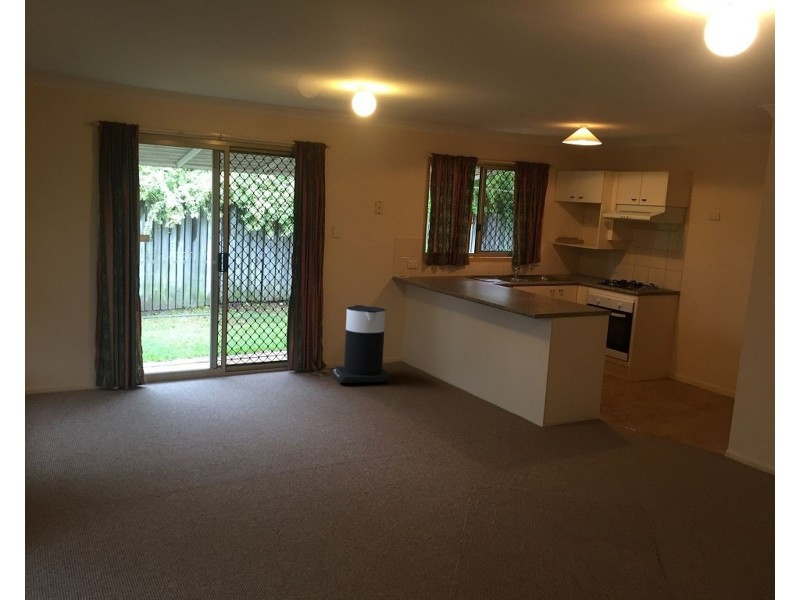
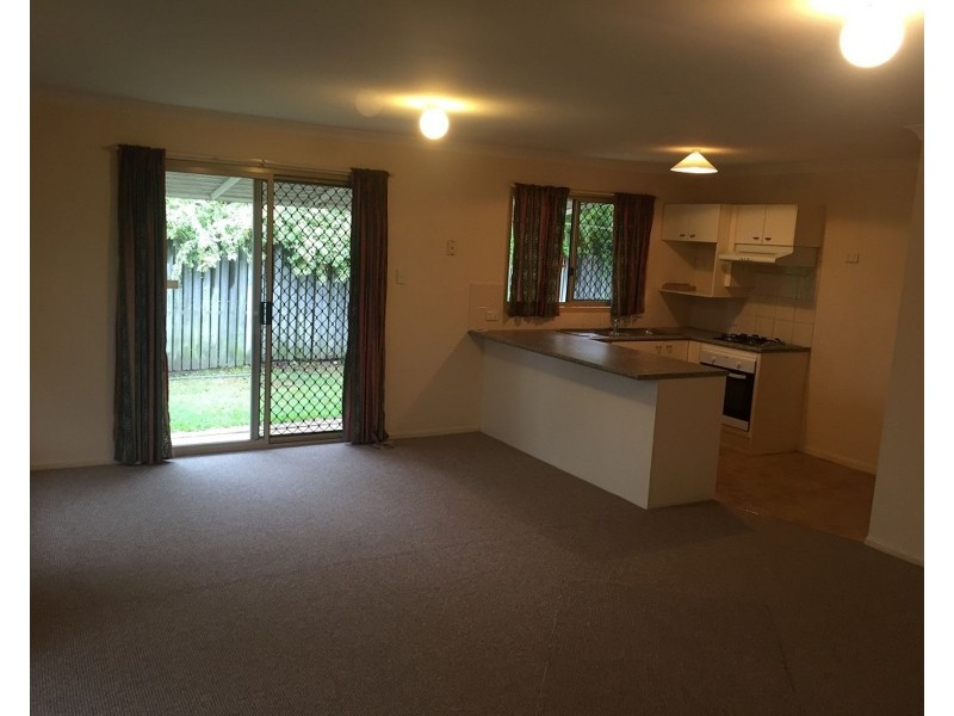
- trash can [331,304,390,384]
